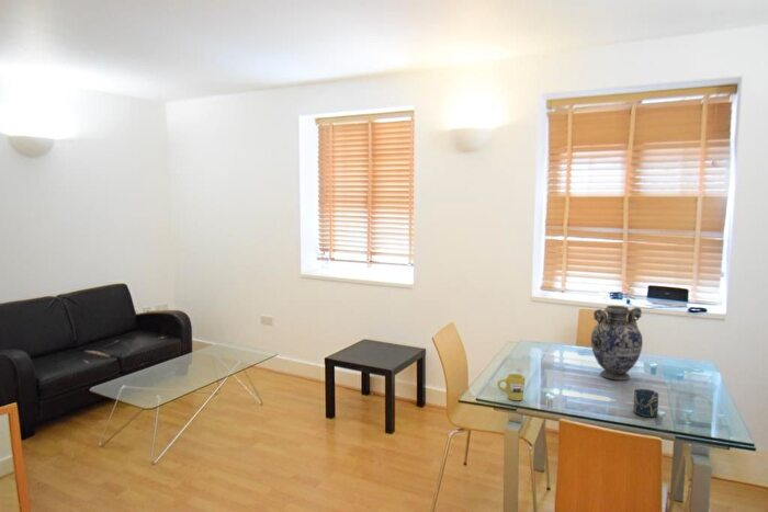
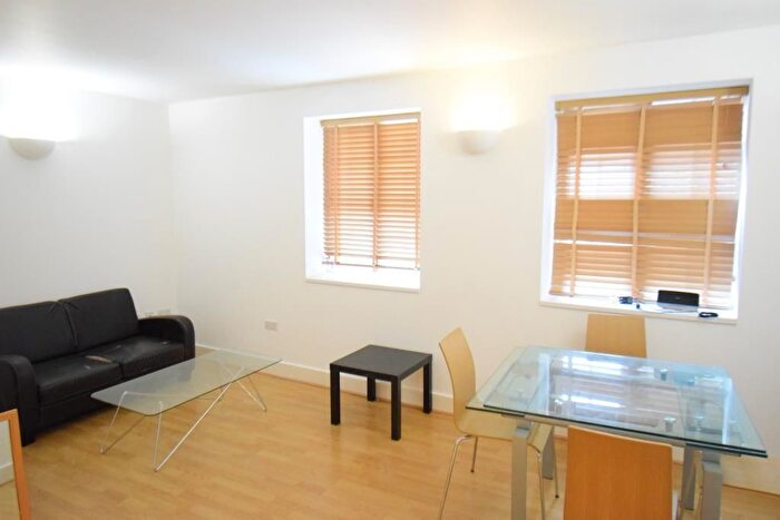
- vase [590,305,644,382]
- cup [633,388,659,419]
- mug [496,373,527,401]
